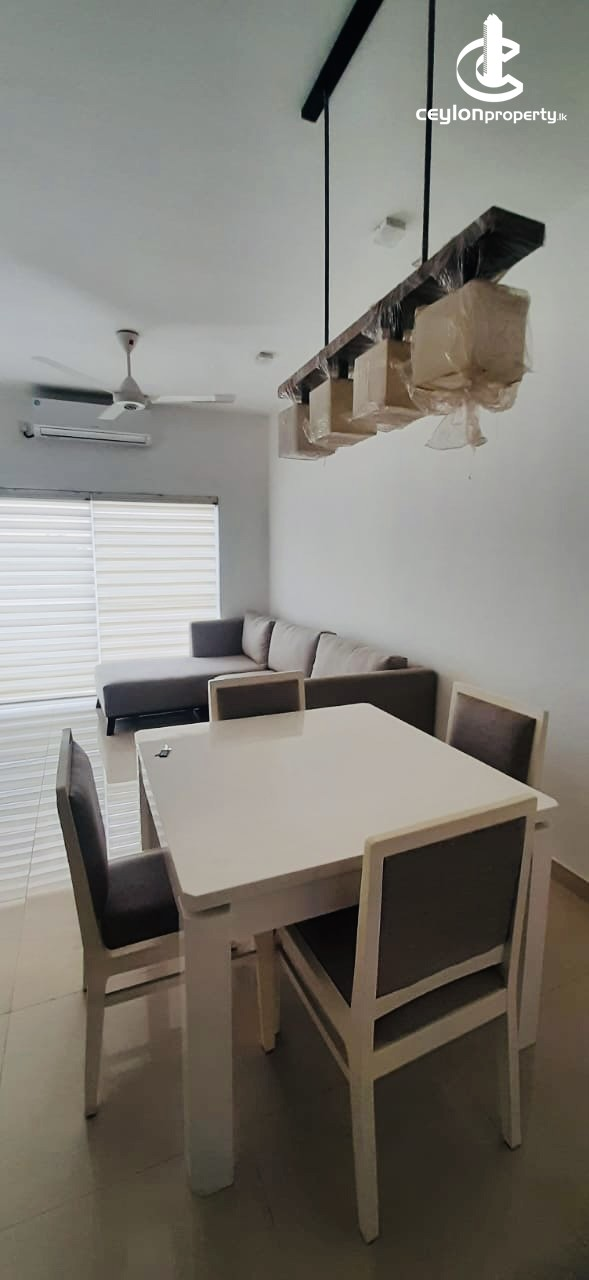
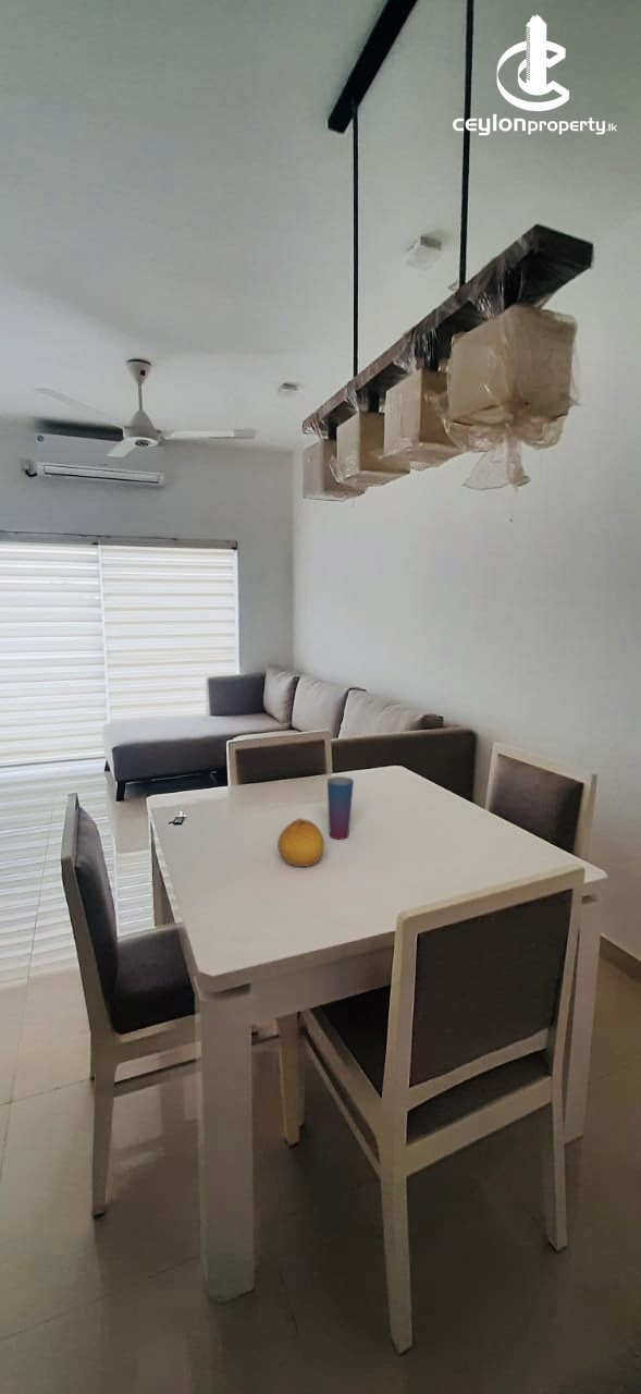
+ cup [326,775,355,841]
+ fruit [276,818,325,868]
